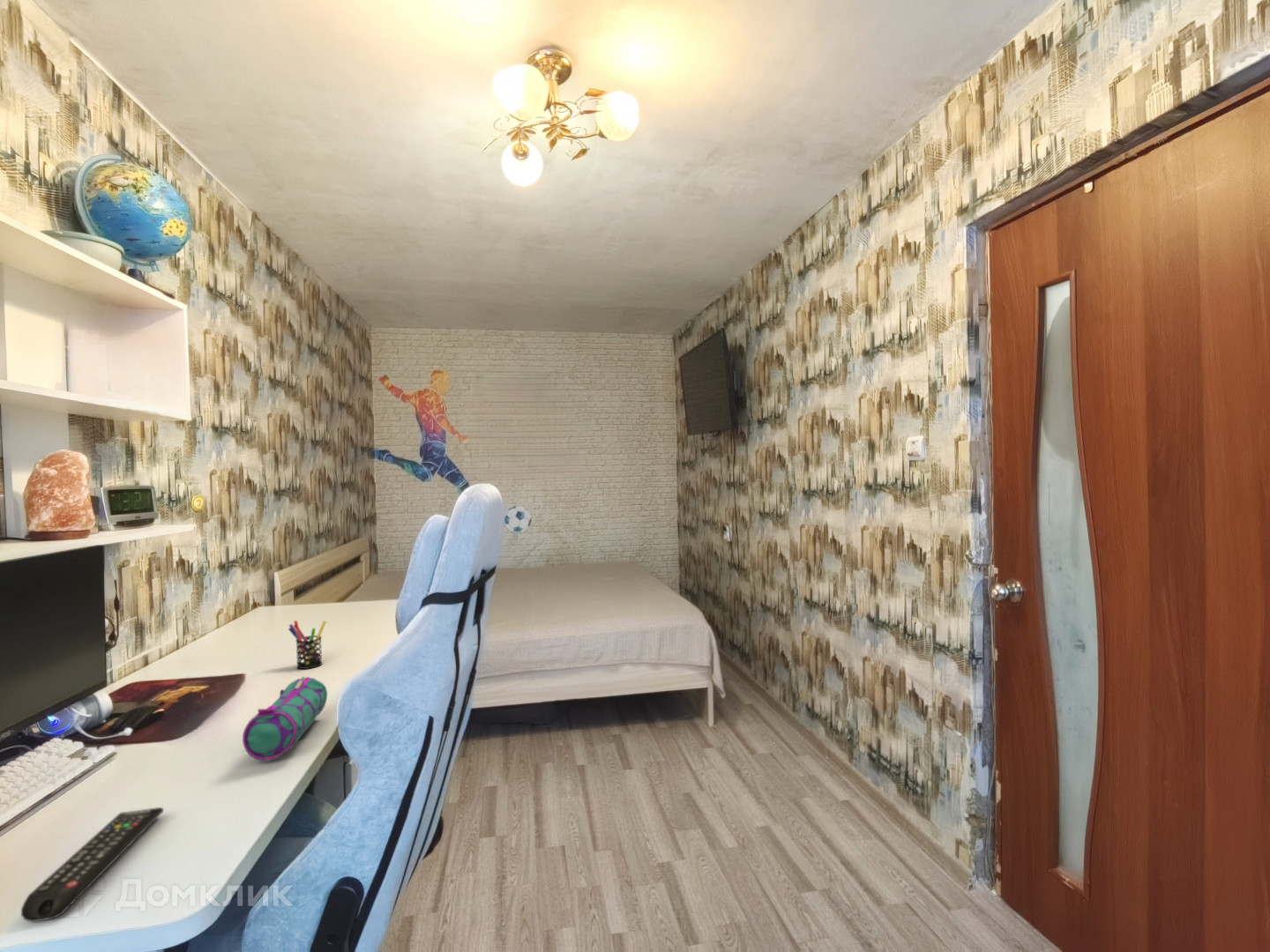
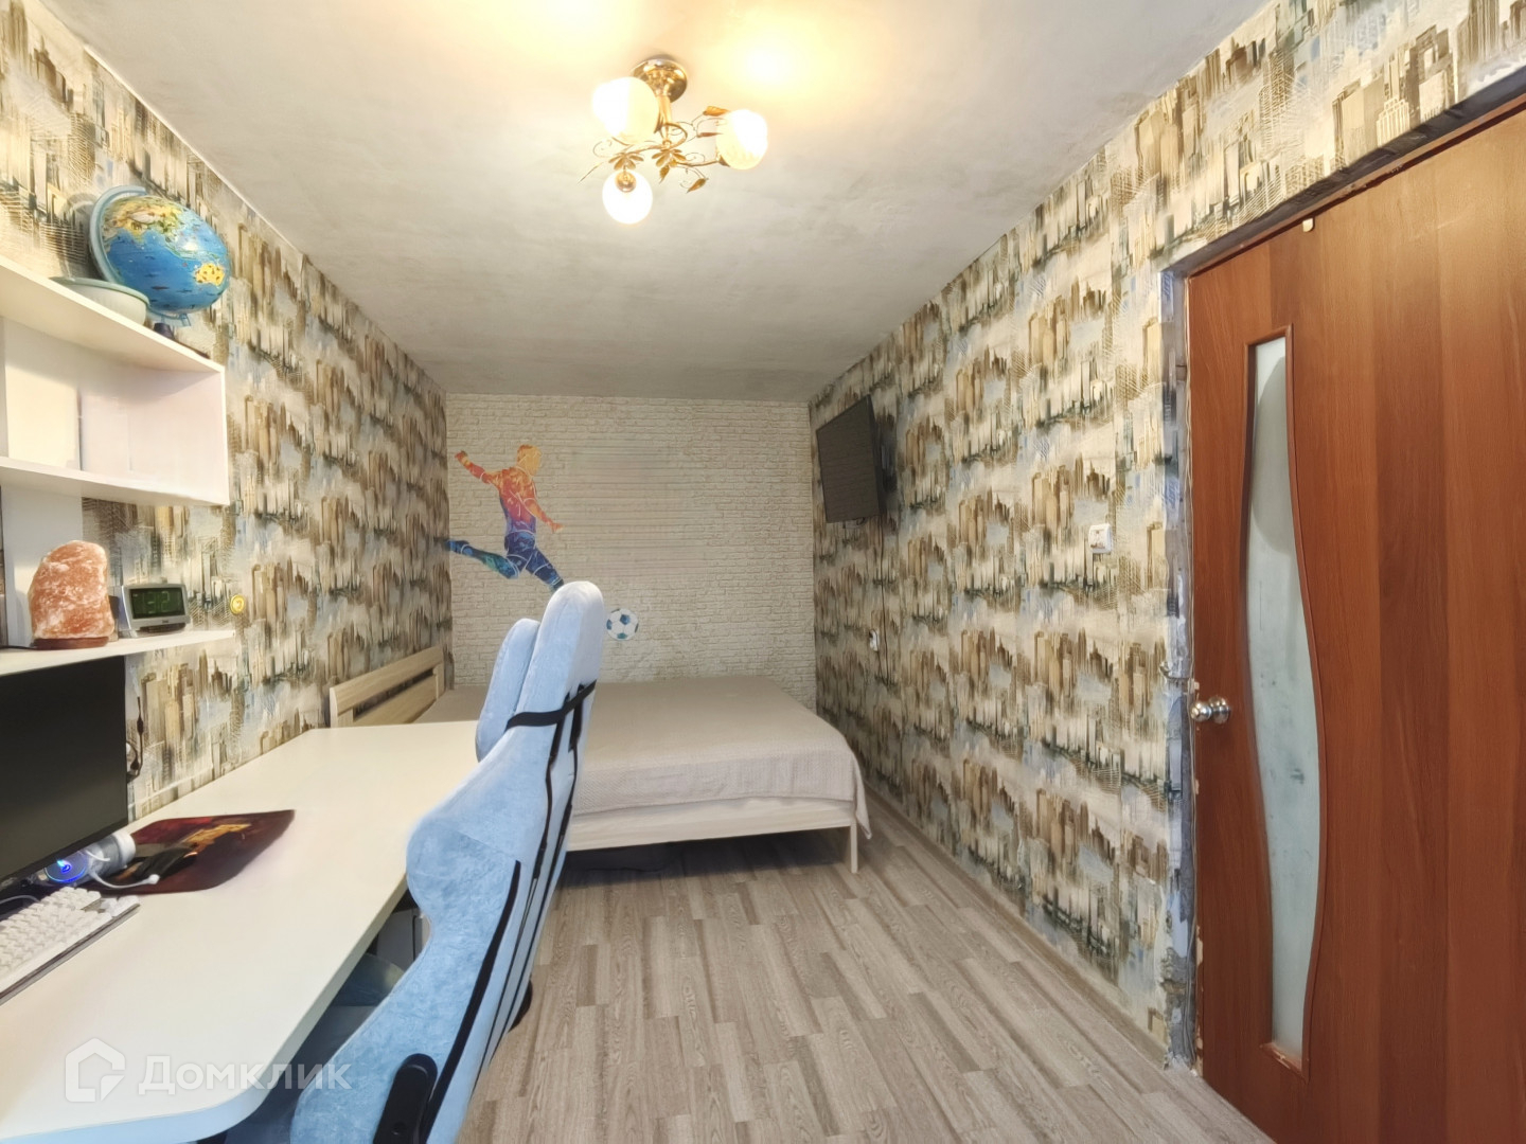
- pen holder [288,620,327,670]
- pencil case [242,675,328,762]
- remote control [20,807,164,923]
